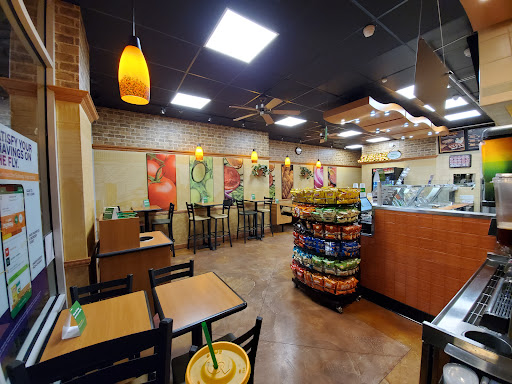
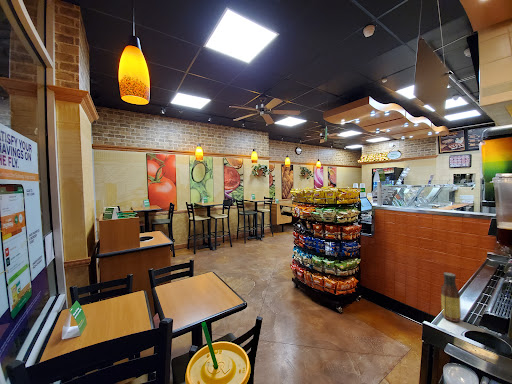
+ sauce bottle [440,272,462,323]
